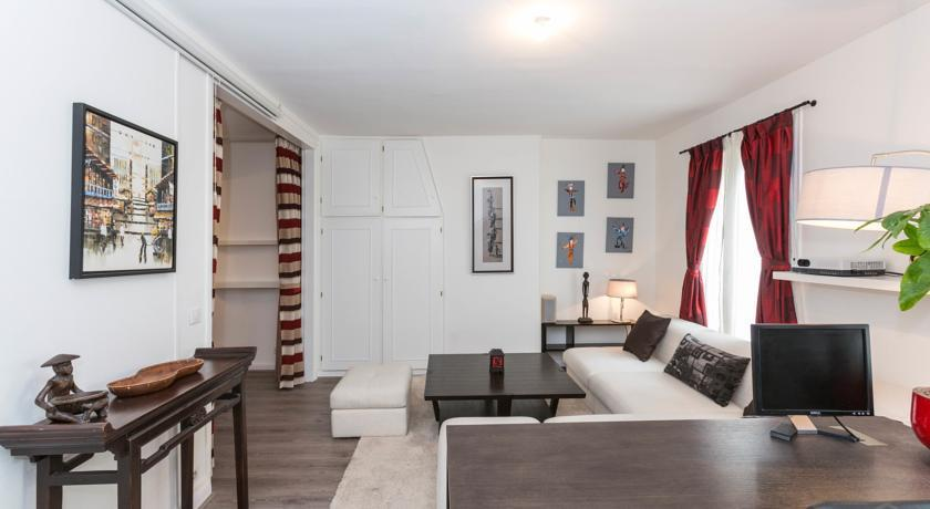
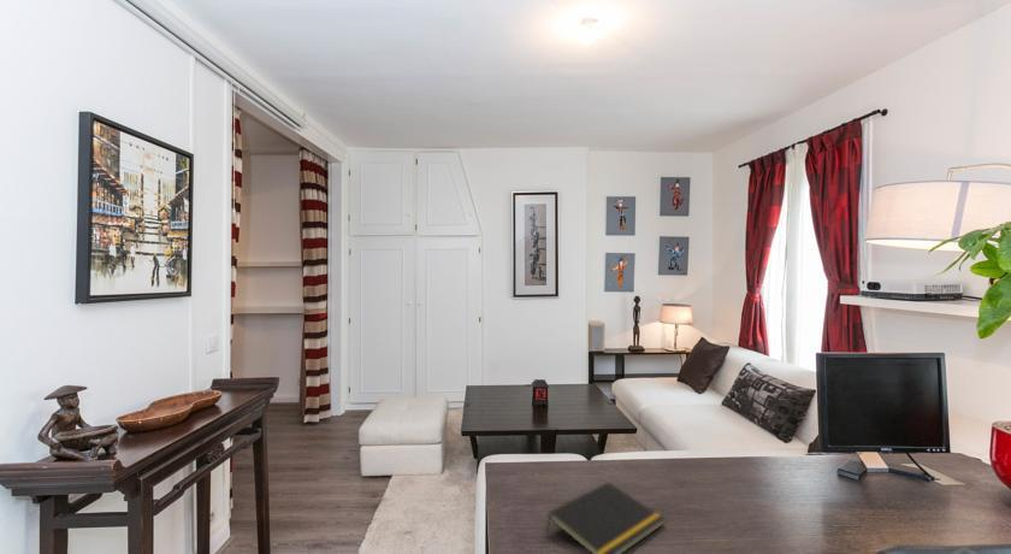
+ notepad [545,481,666,554]
